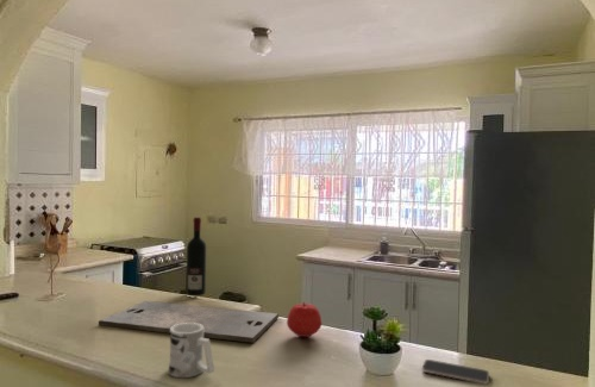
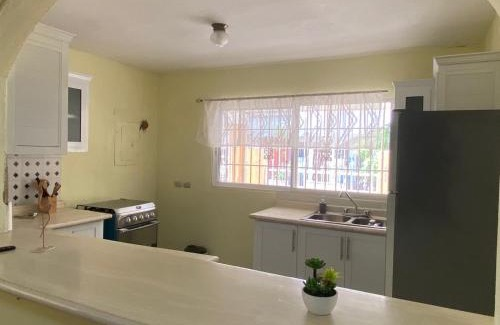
- apple [286,301,322,338]
- cutting board [98,300,280,344]
- mug [167,323,215,379]
- alcohol [186,216,207,297]
- smartphone [421,358,490,386]
